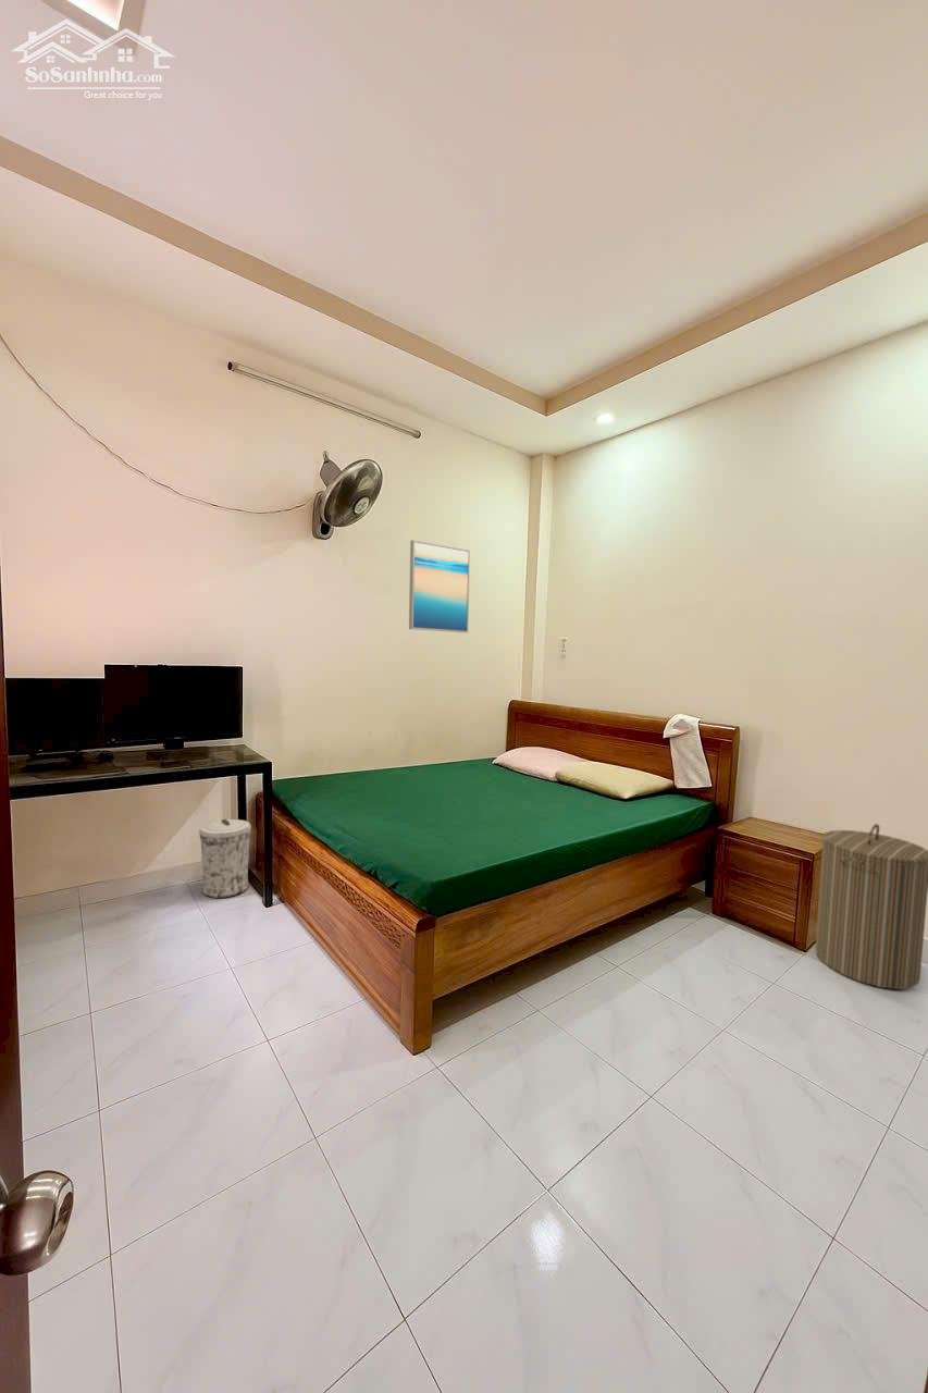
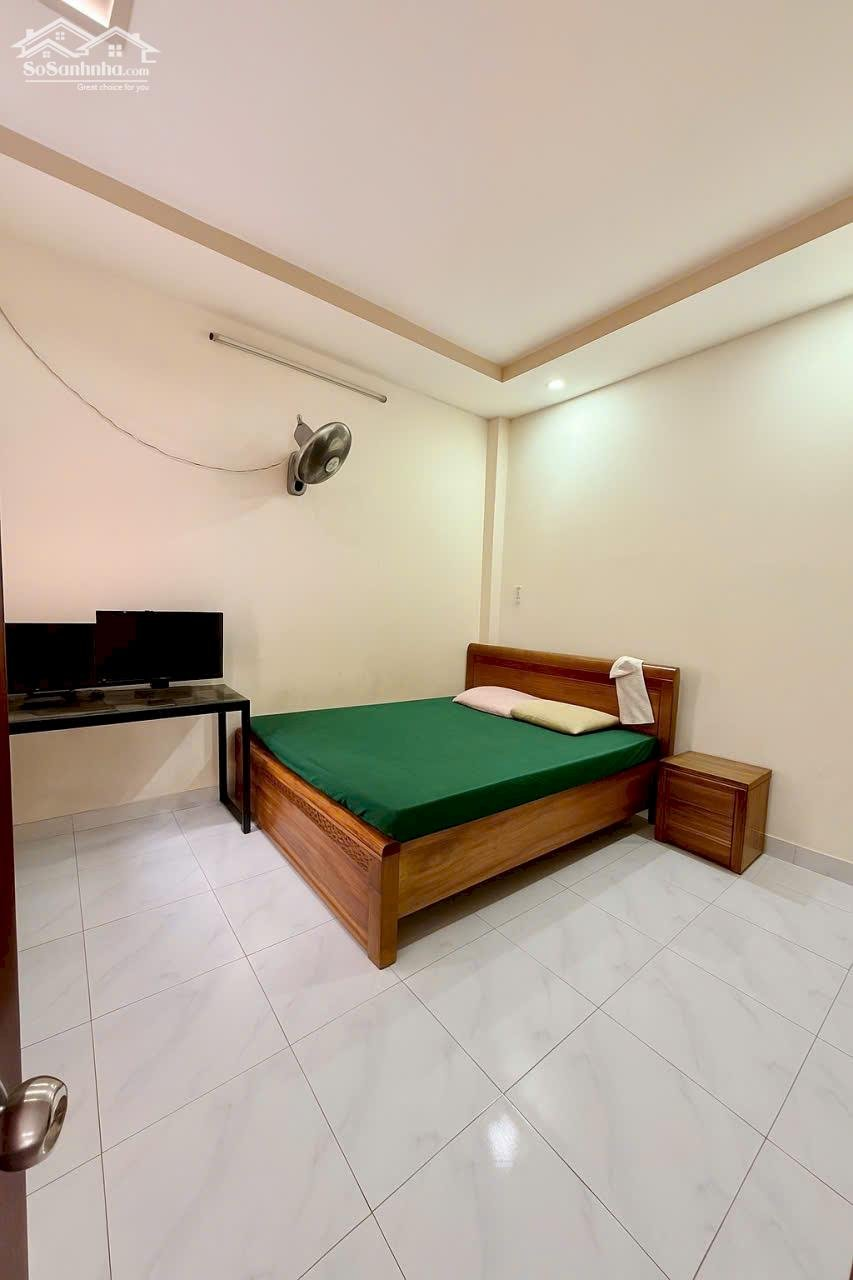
- laundry hamper [814,823,928,990]
- wall art [408,539,471,633]
- trash can [198,818,252,899]
